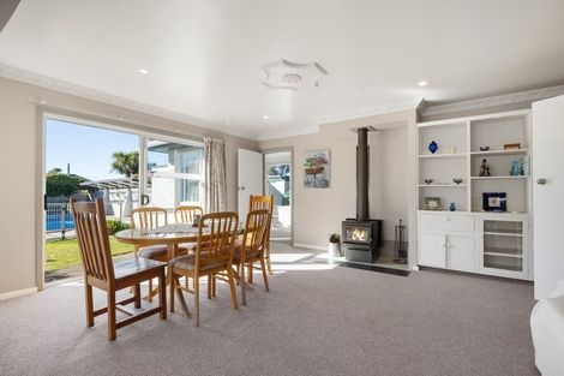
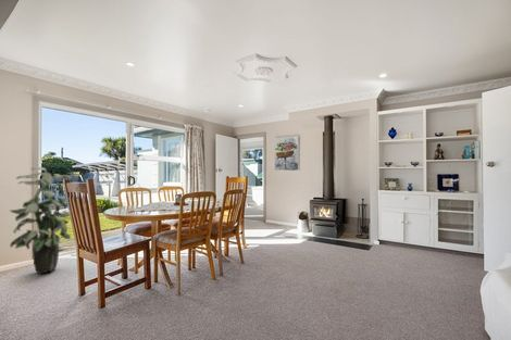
+ indoor plant [8,166,73,275]
